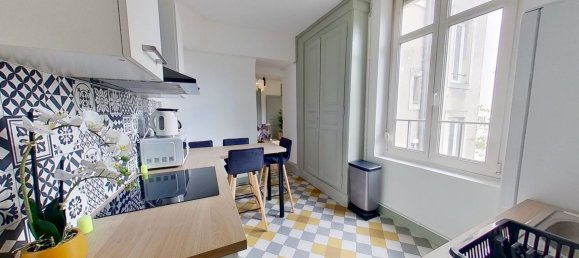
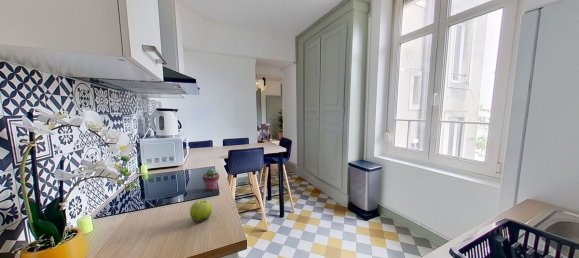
+ potted succulent [202,168,220,192]
+ fruit [189,199,213,224]
